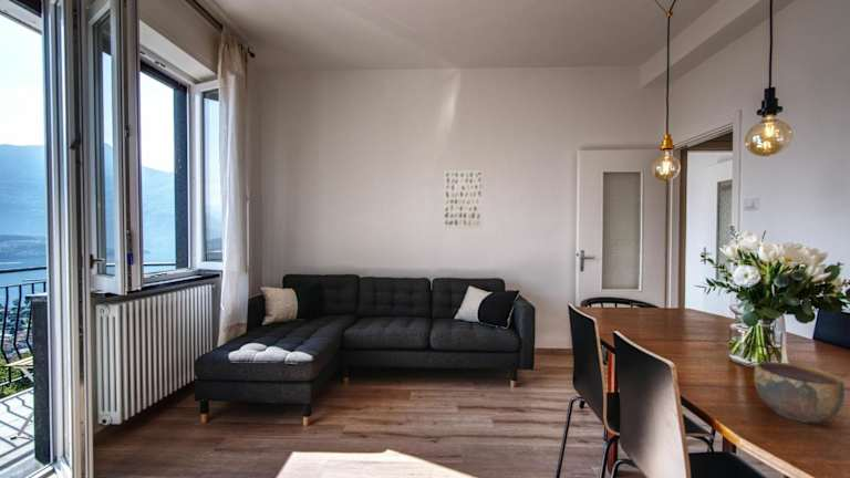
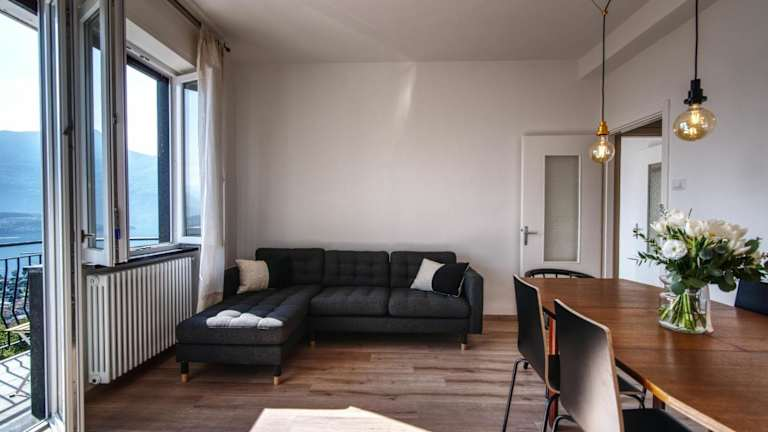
- bowl [754,361,846,425]
- wall art [443,169,484,229]
